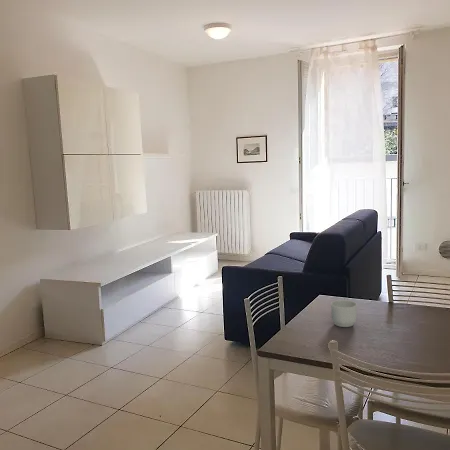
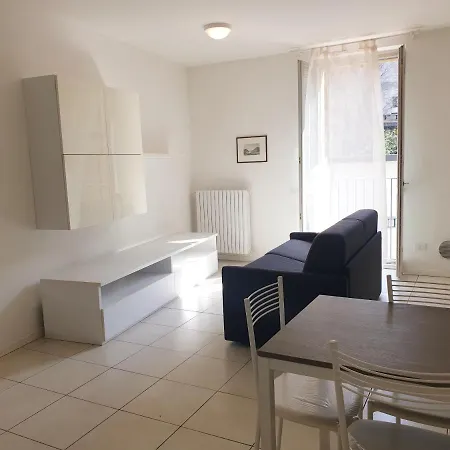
- mug [330,299,358,328]
